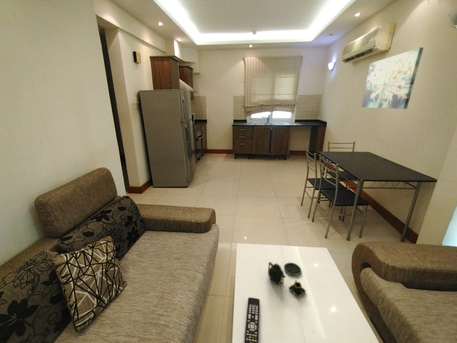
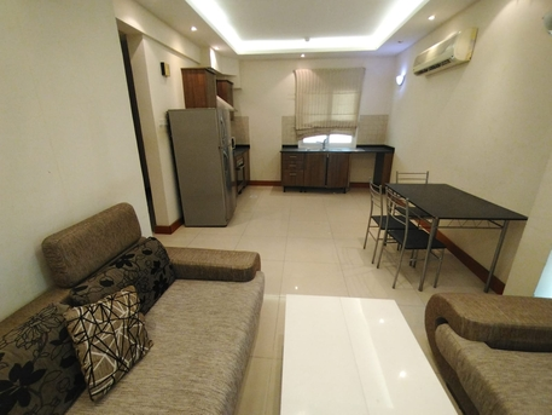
- remote control [243,297,261,343]
- wall art [360,47,424,110]
- teapot [267,261,307,298]
